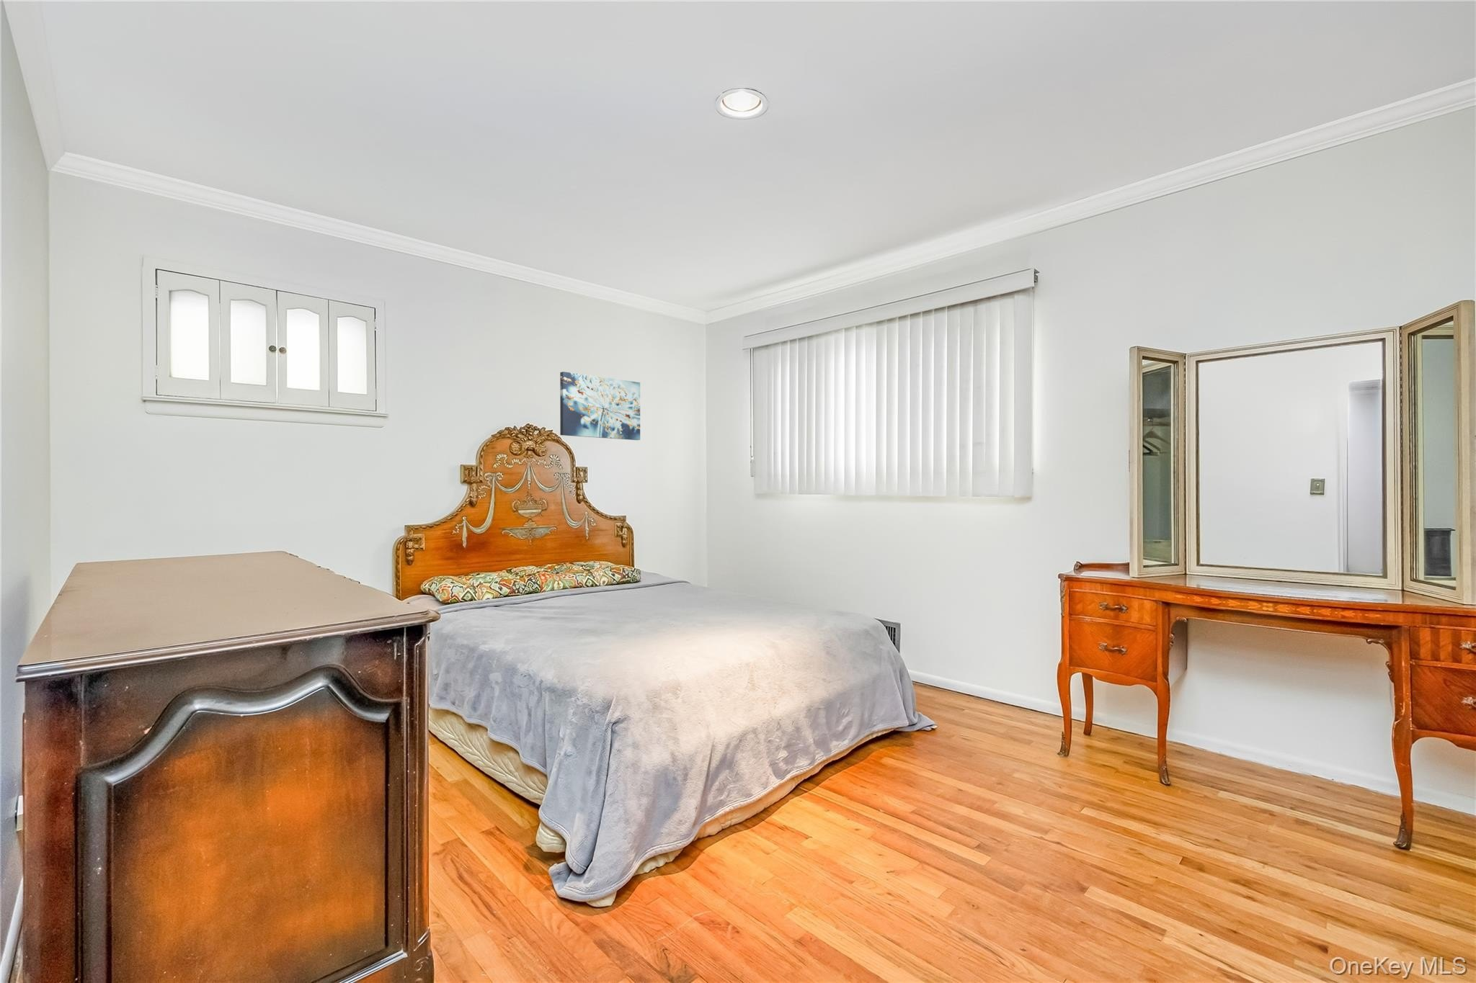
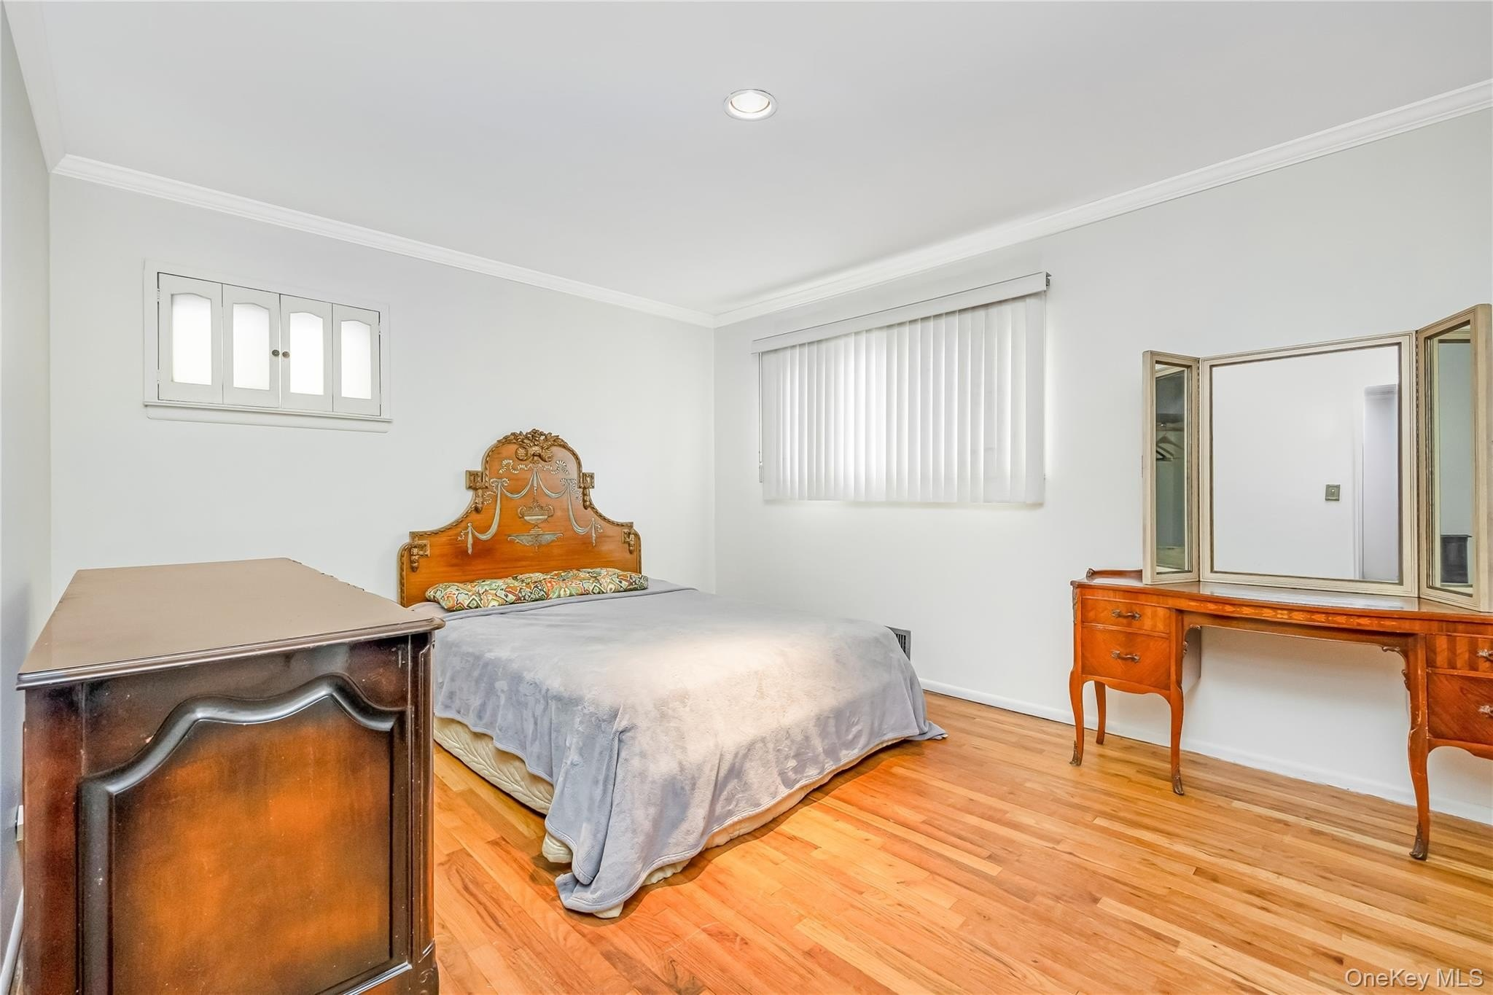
- wall art [560,371,641,441]
